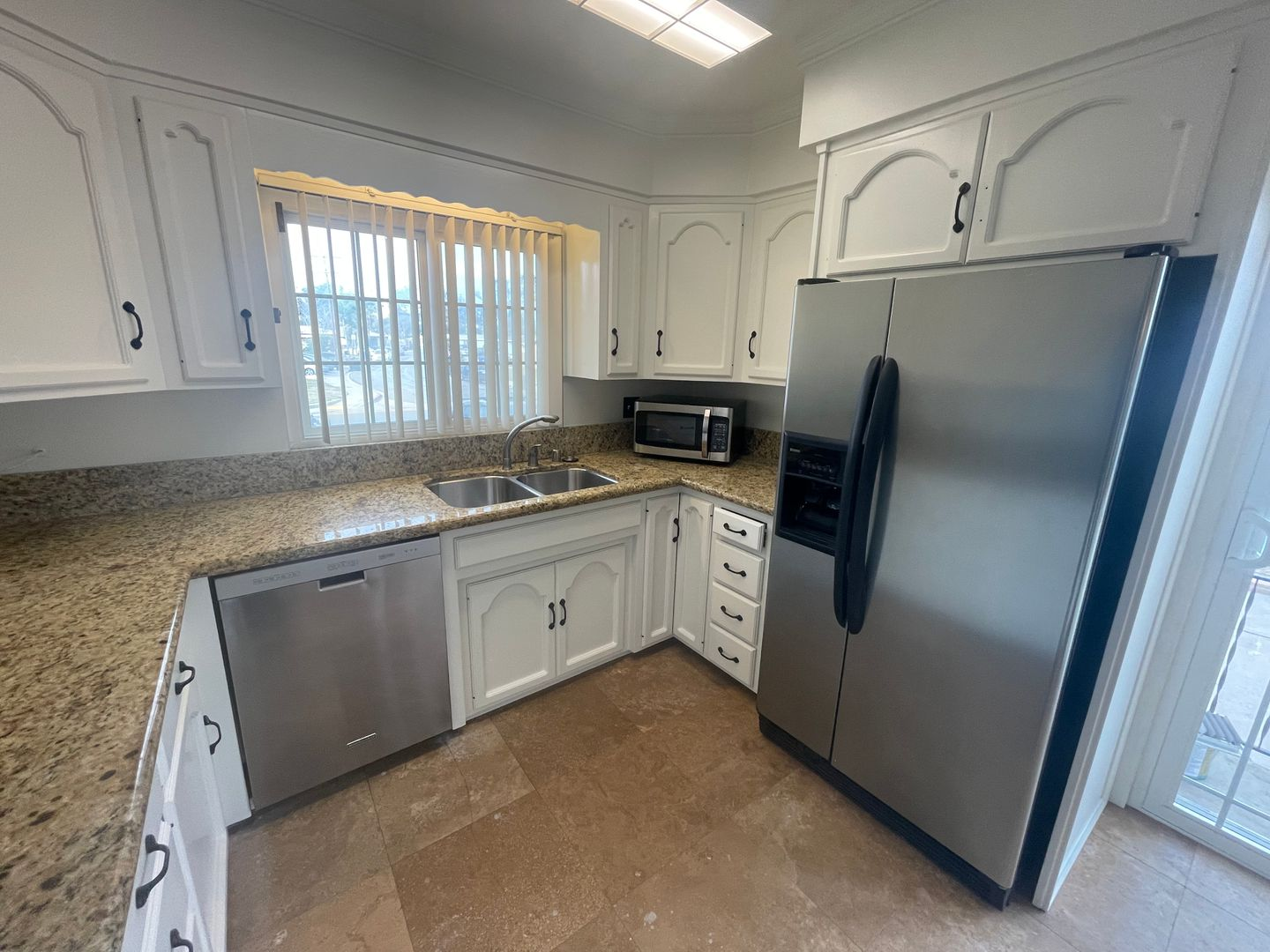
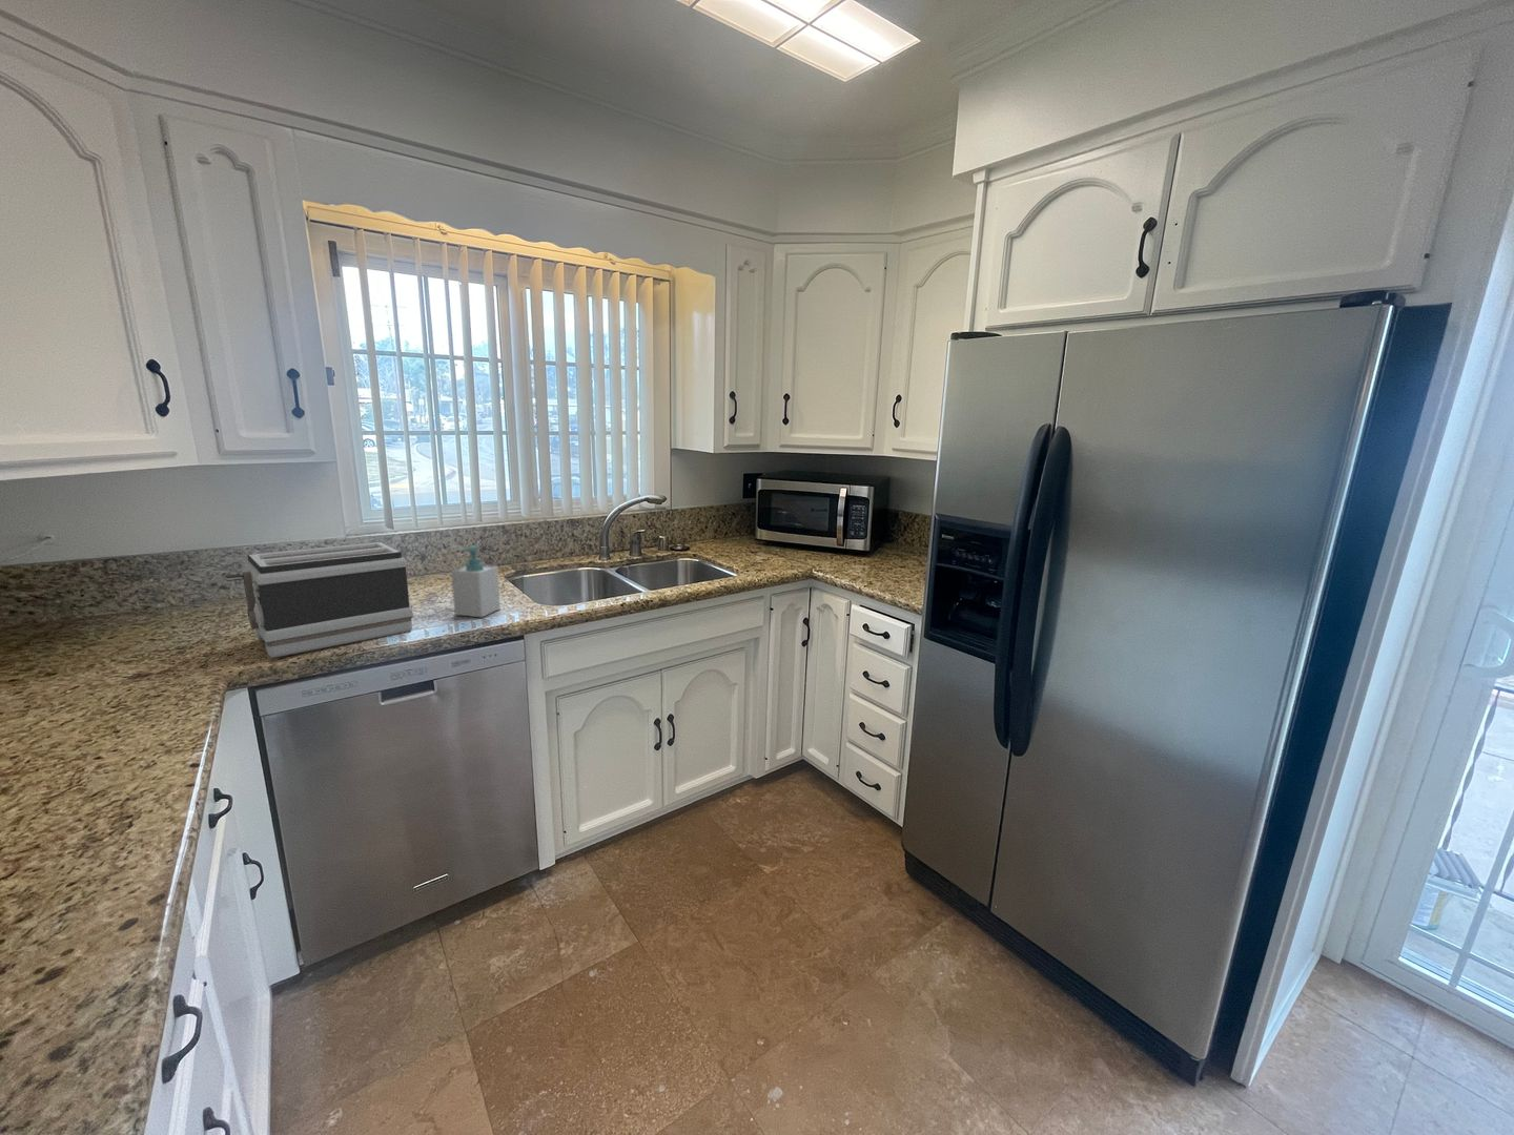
+ soap bottle [449,545,502,618]
+ toaster [224,541,414,659]
